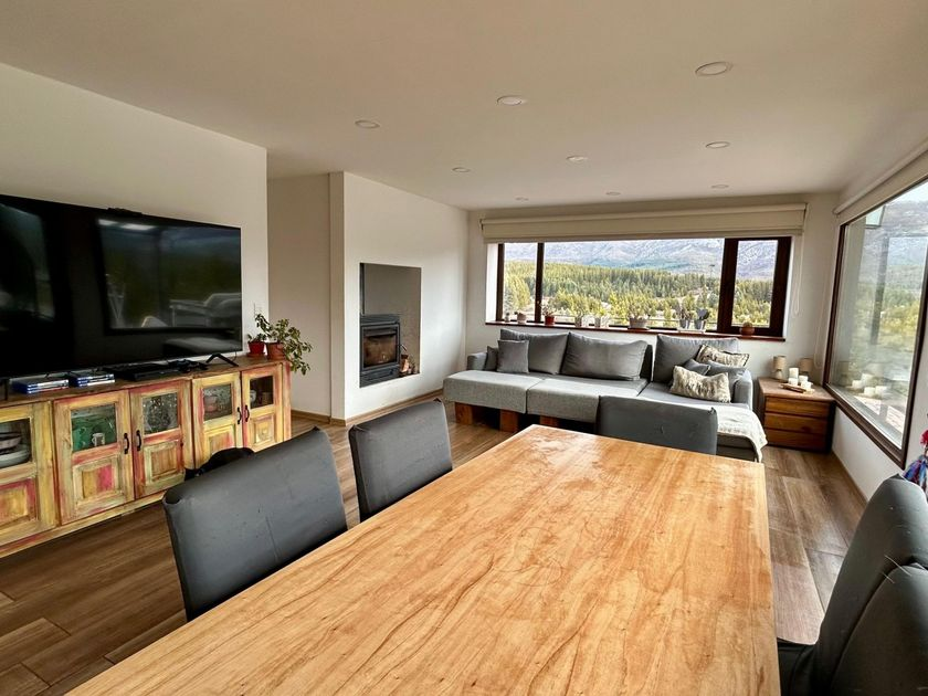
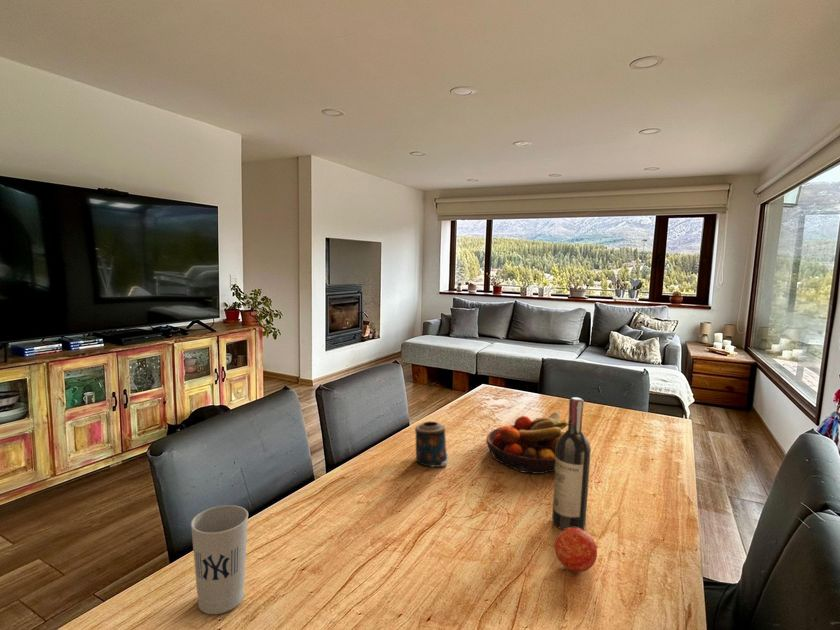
+ fruit bowl [485,410,568,475]
+ cup [190,504,249,615]
+ apple [554,527,598,573]
+ wine bottle [551,396,592,531]
+ candle [414,420,449,468]
